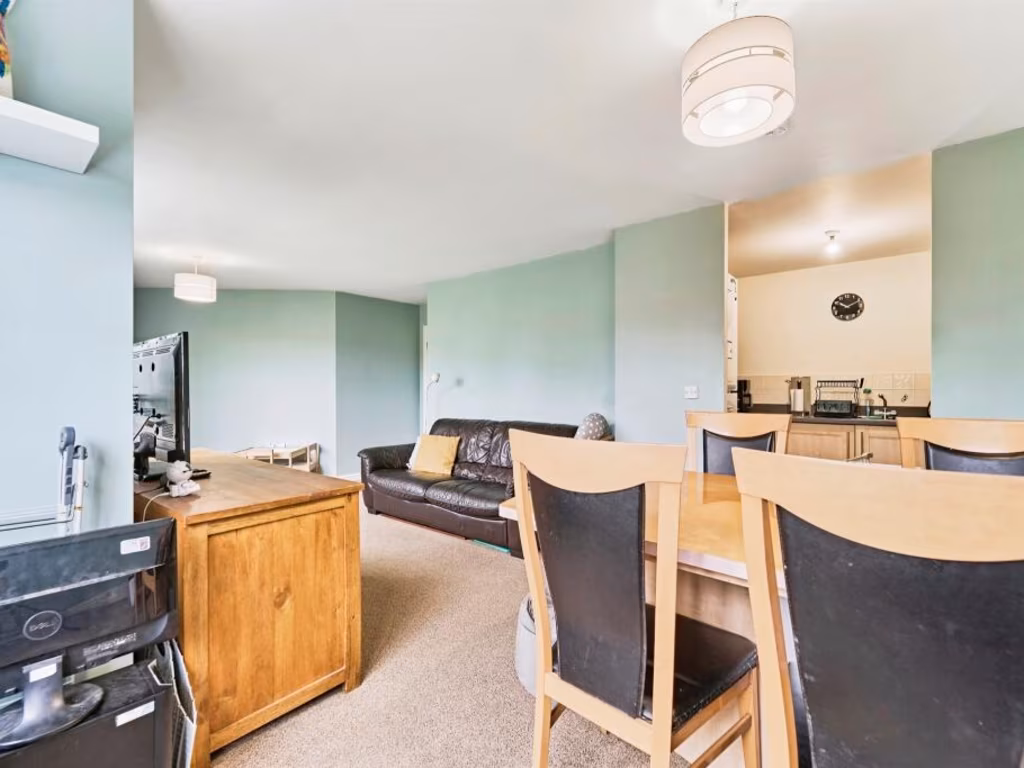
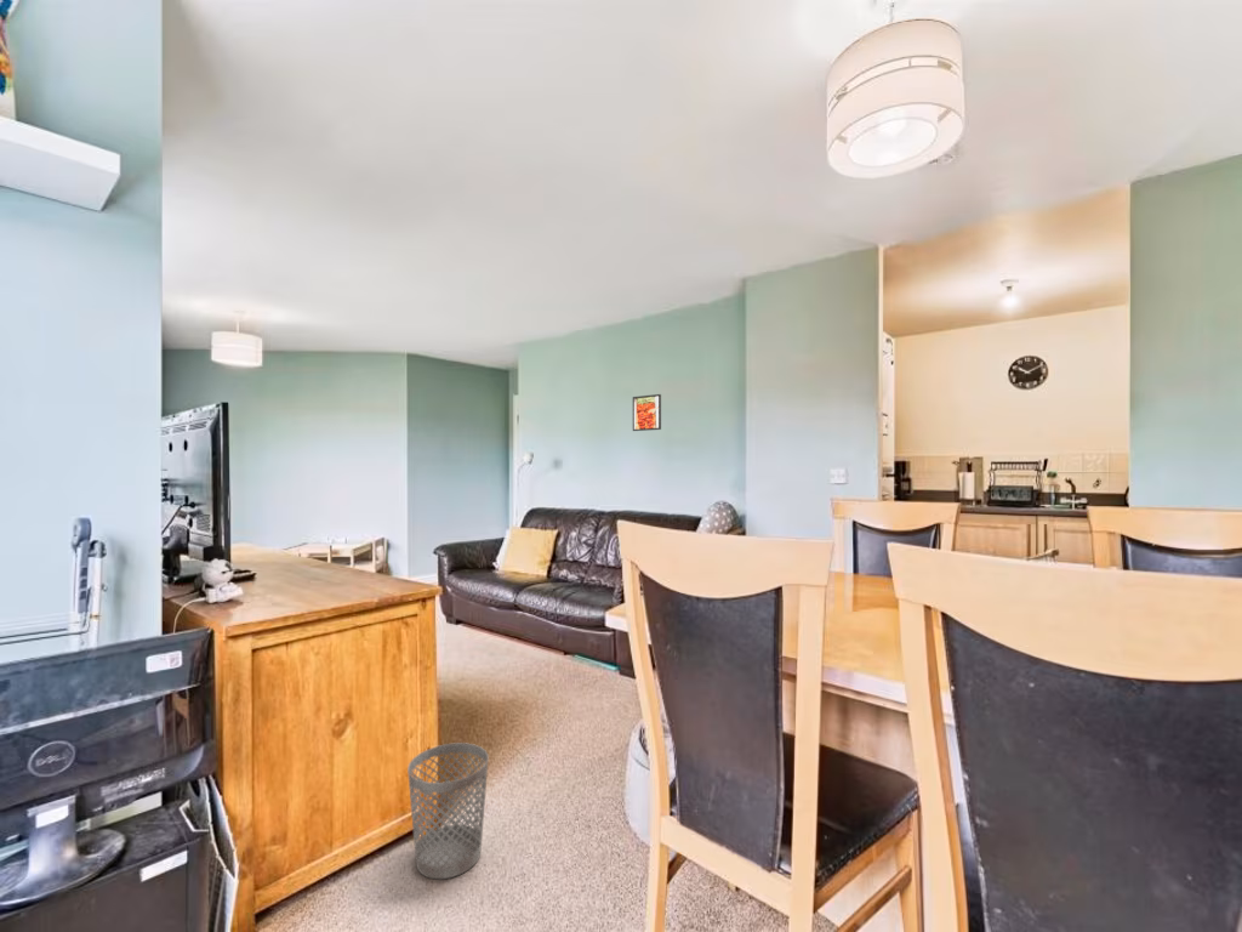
+ wastebasket [406,741,490,880]
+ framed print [632,393,662,432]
